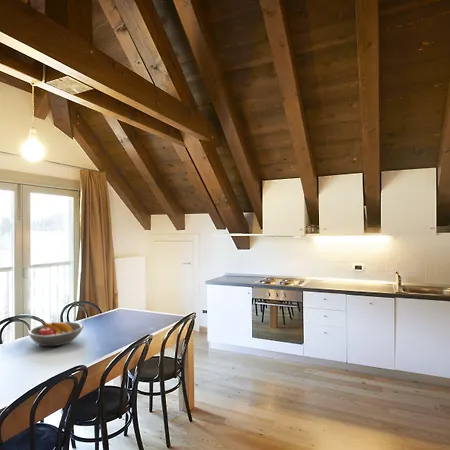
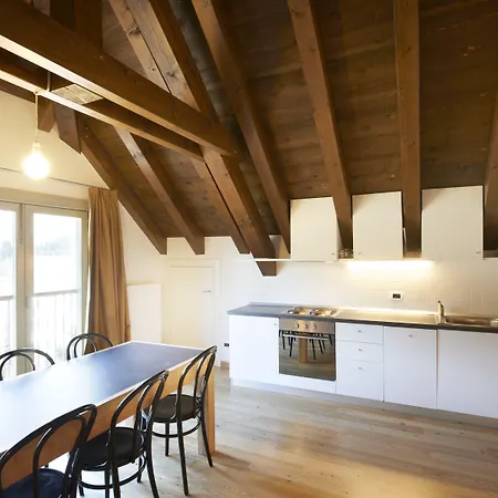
- fruit bowl [27,321,84,347]
